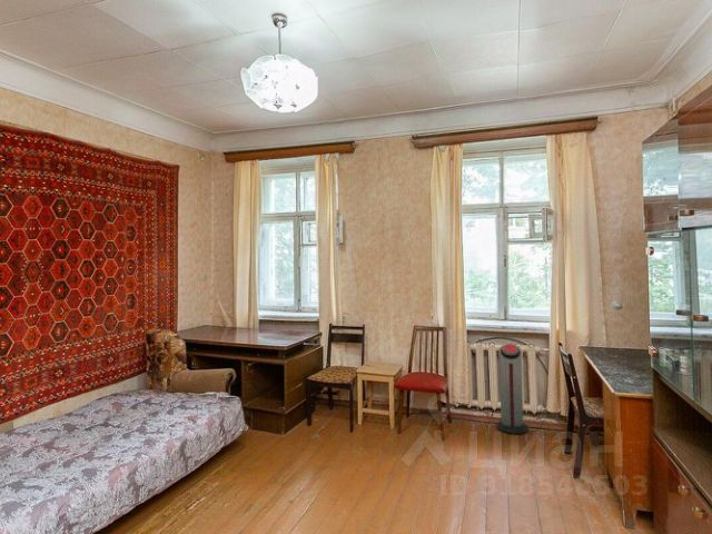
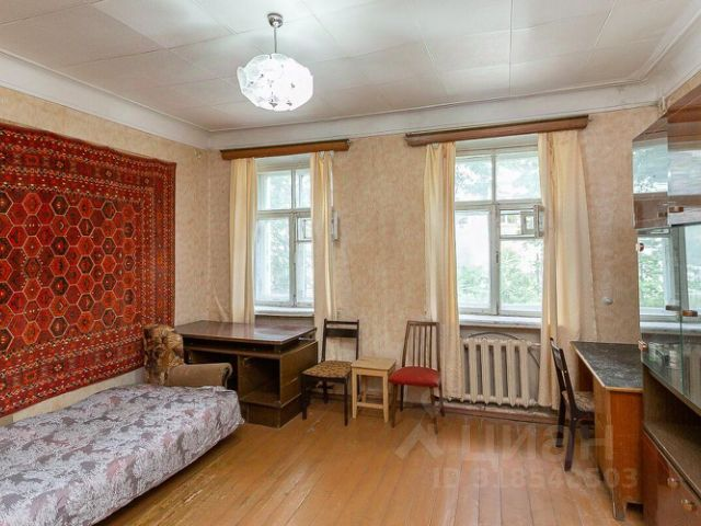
- air purifier [495,343,530,435]
